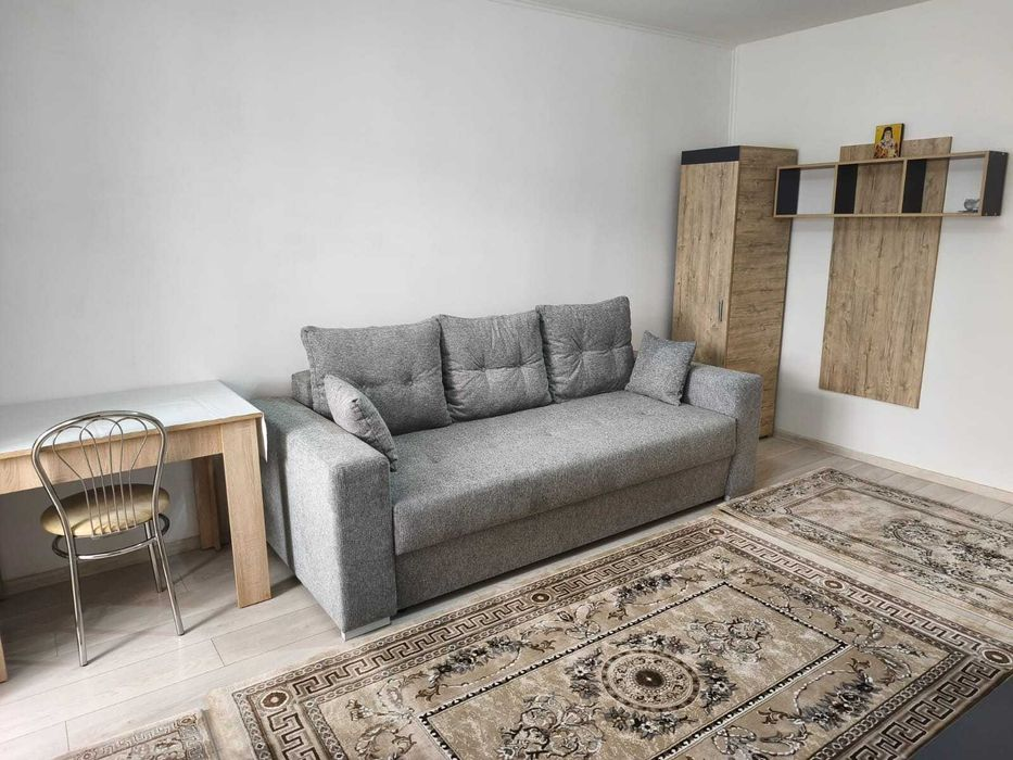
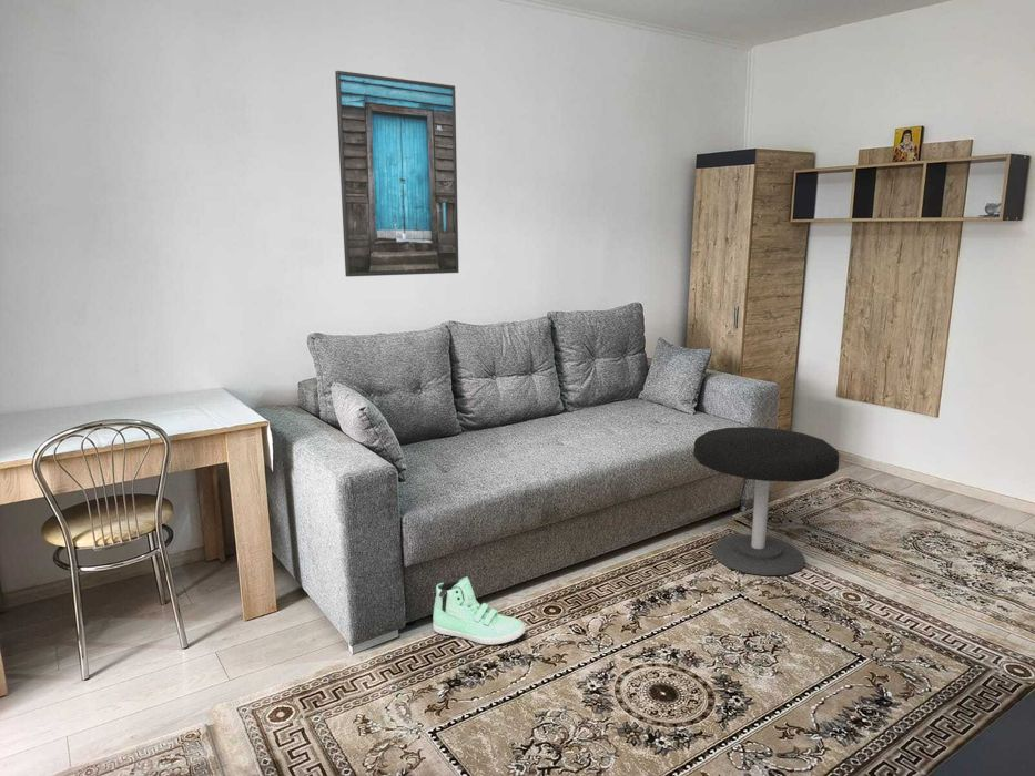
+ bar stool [692,426,840,576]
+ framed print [334,70,460,278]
+ sneaker [432,575,527,645]
